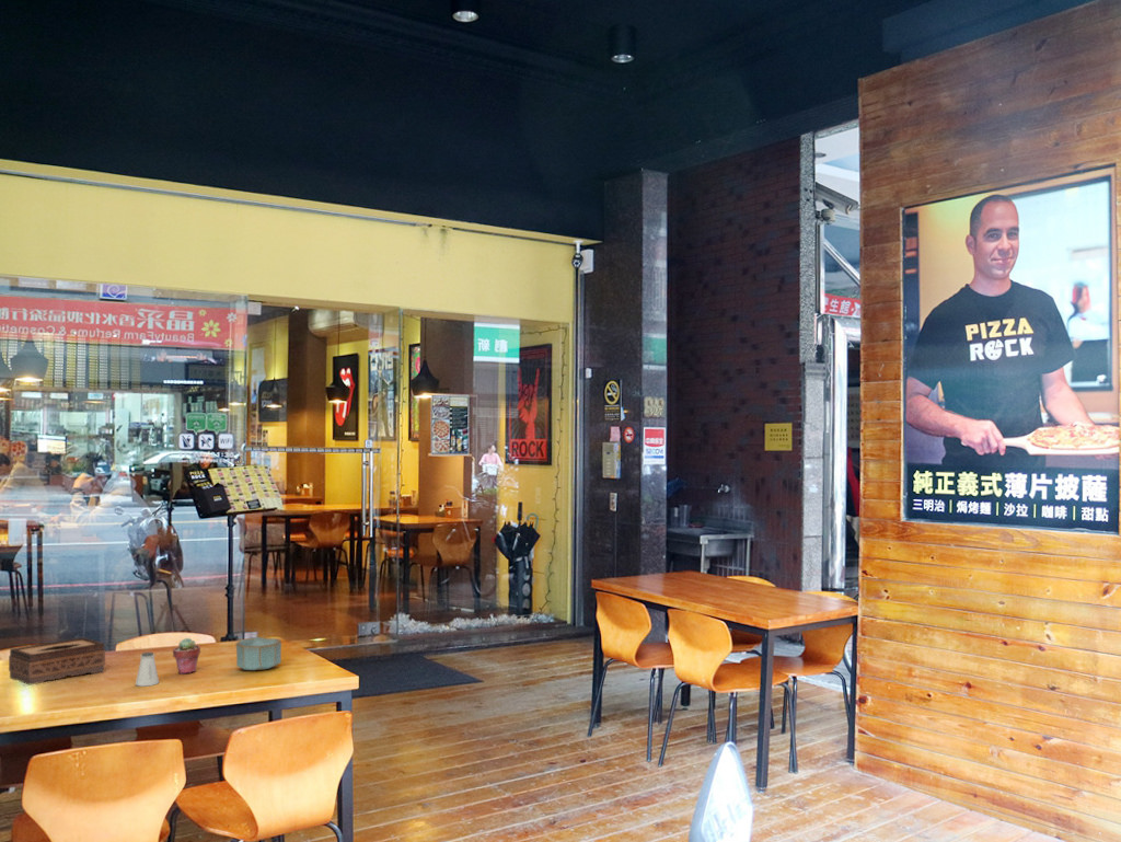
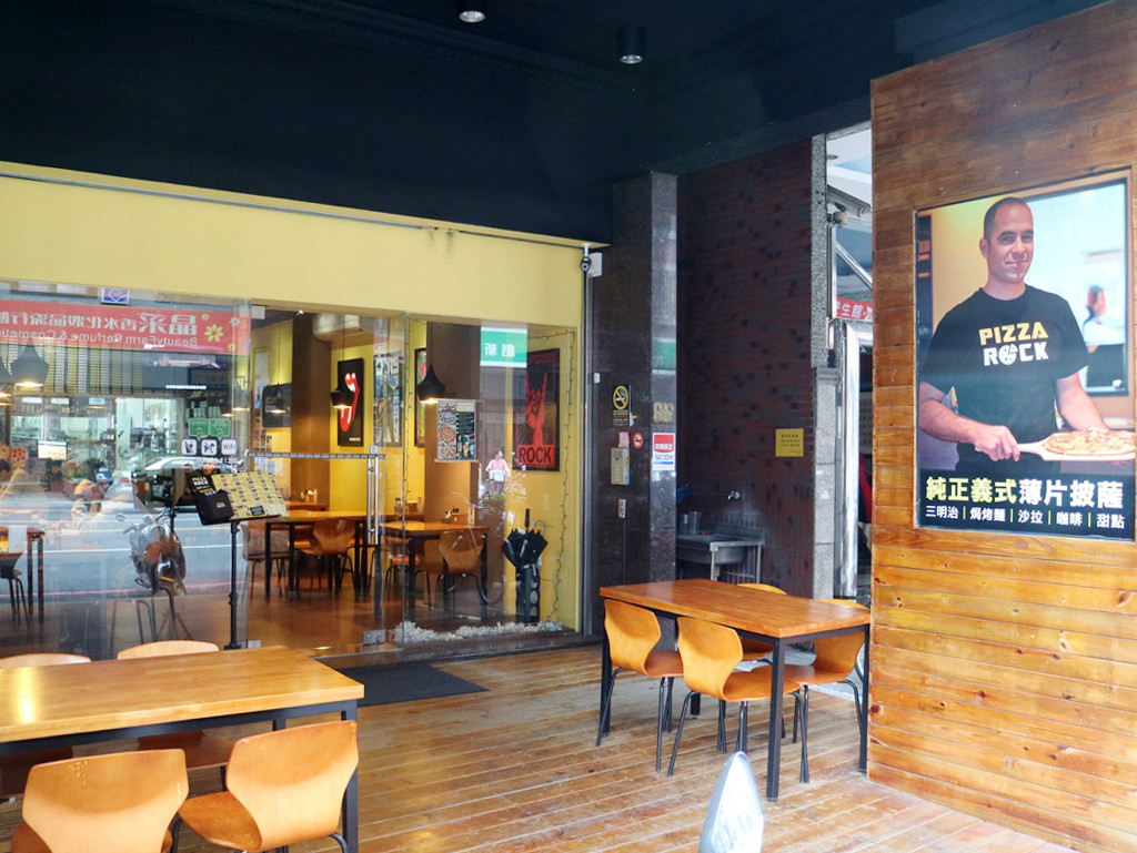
- bowl [235,636,282,671]
- tissue box [8,636,106,685]
- potted succulent [172,637,201,674]
- saltshaker [135,651,160,688]
